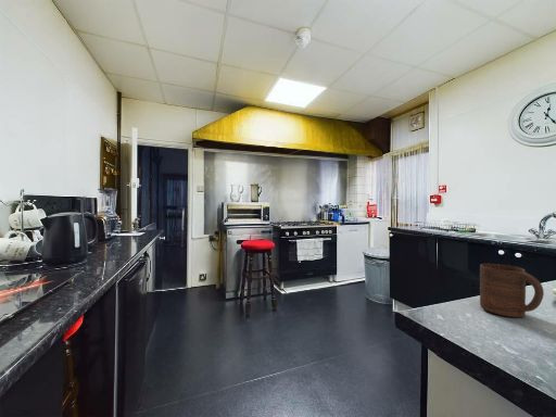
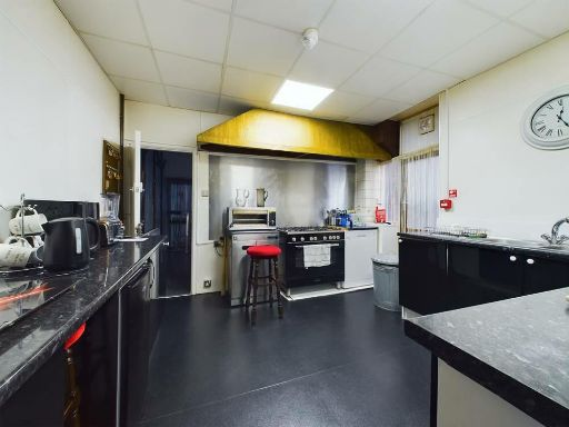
- cup [479,263,545,318]
